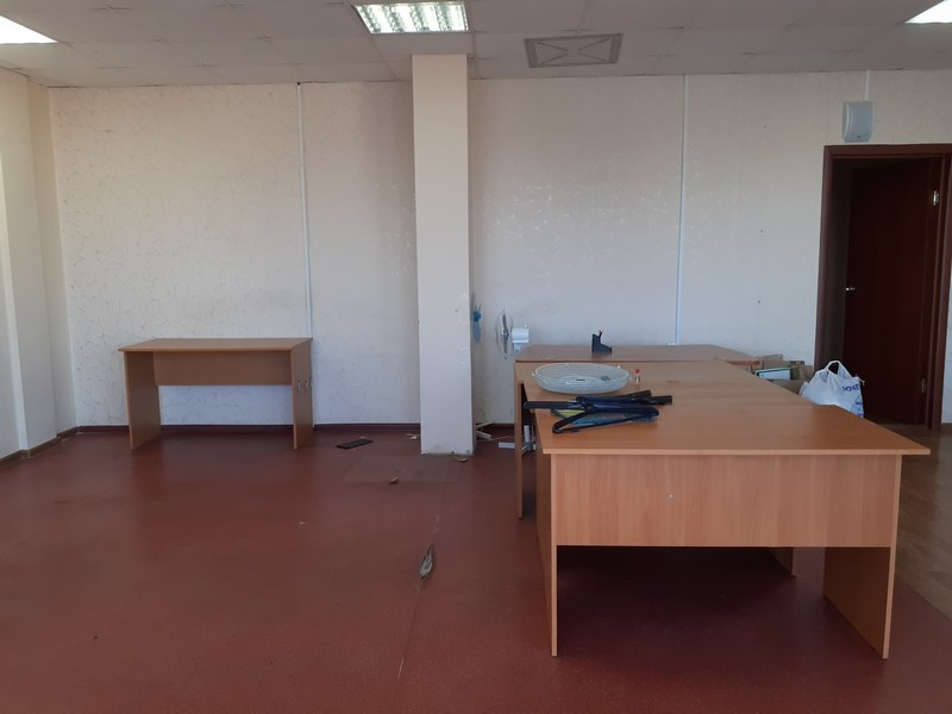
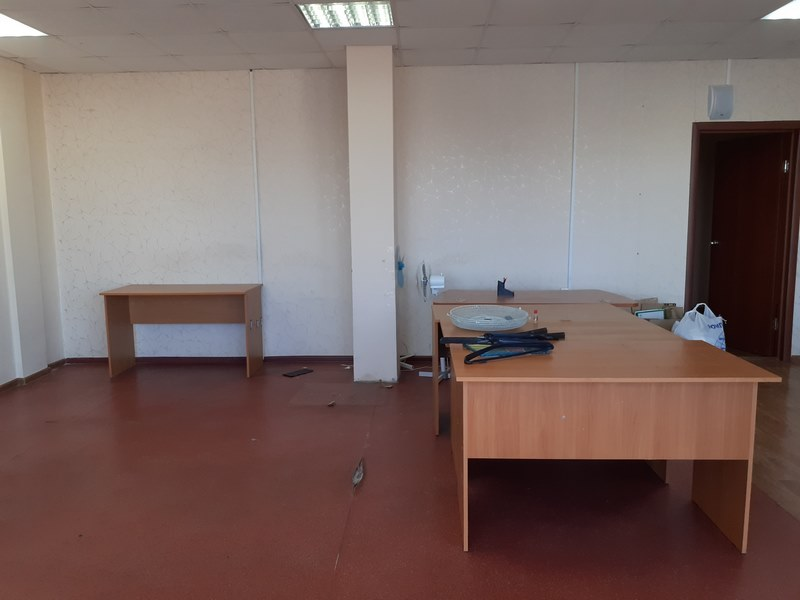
- ceiling vent [522,32,625,69]
